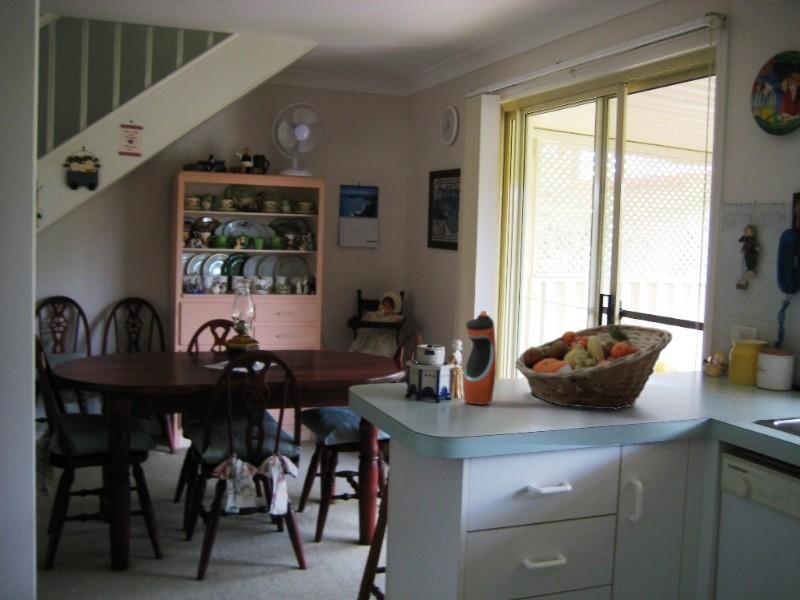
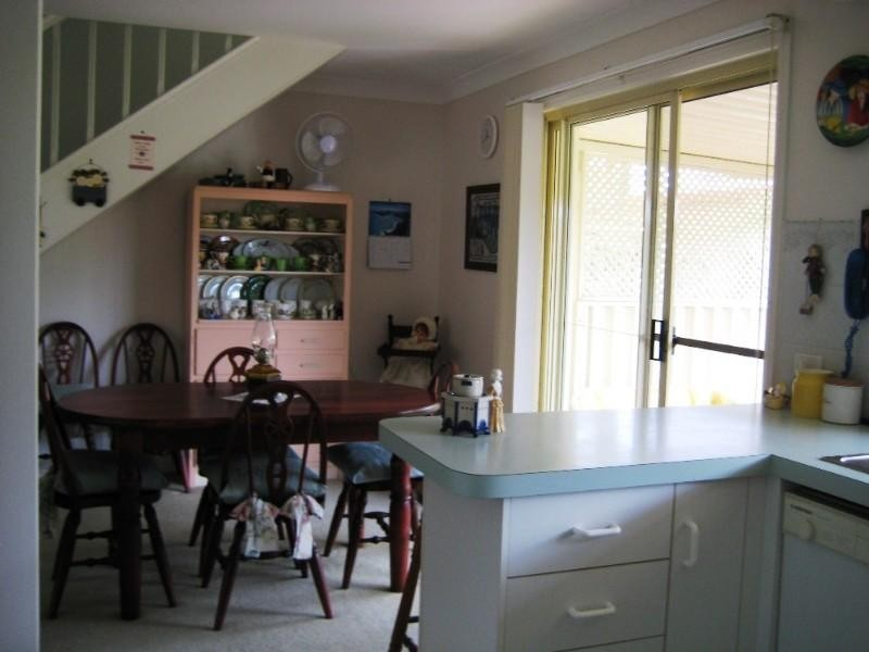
- fruit basket [514,323,673,411]
- water bottle [462,310,497,405]
